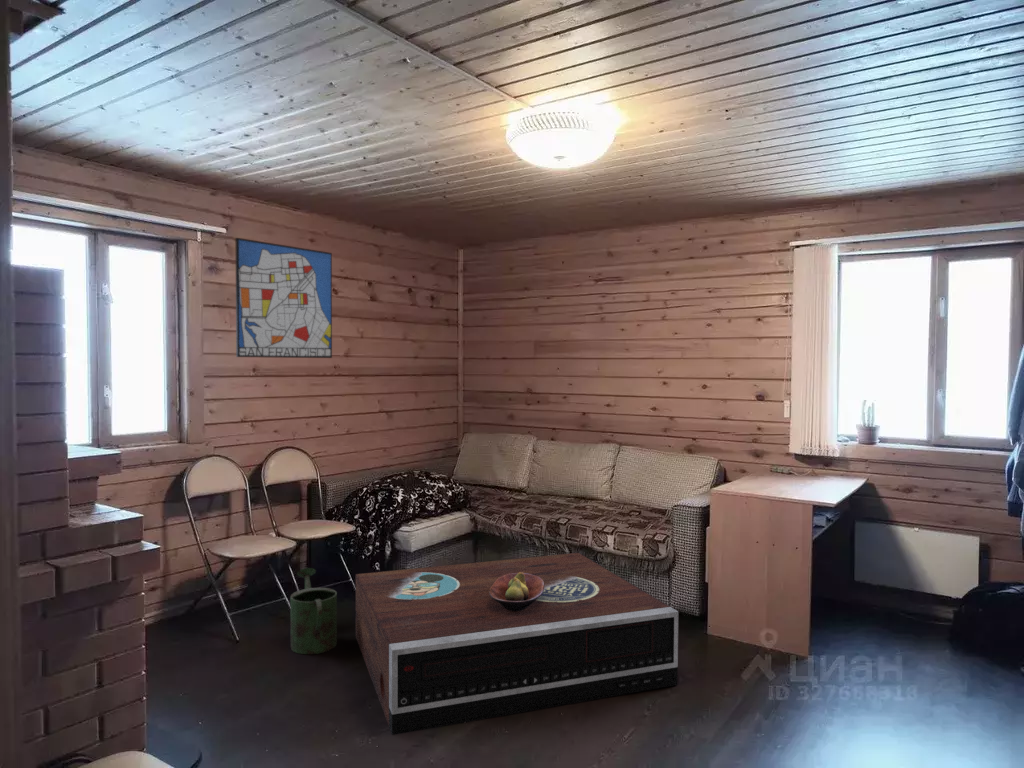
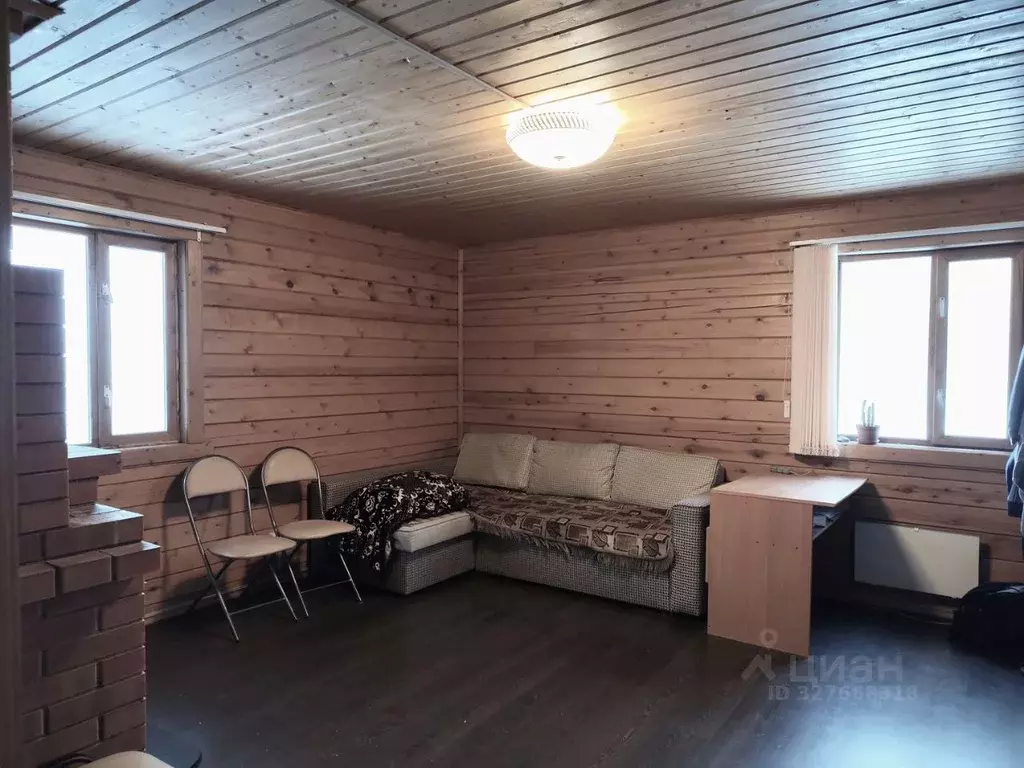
- stereo [355,552,679,736]
- watering can [289,567,338,655]
- wall art [234,237,333,359]
- fruit bowl [489,572,544,611]
